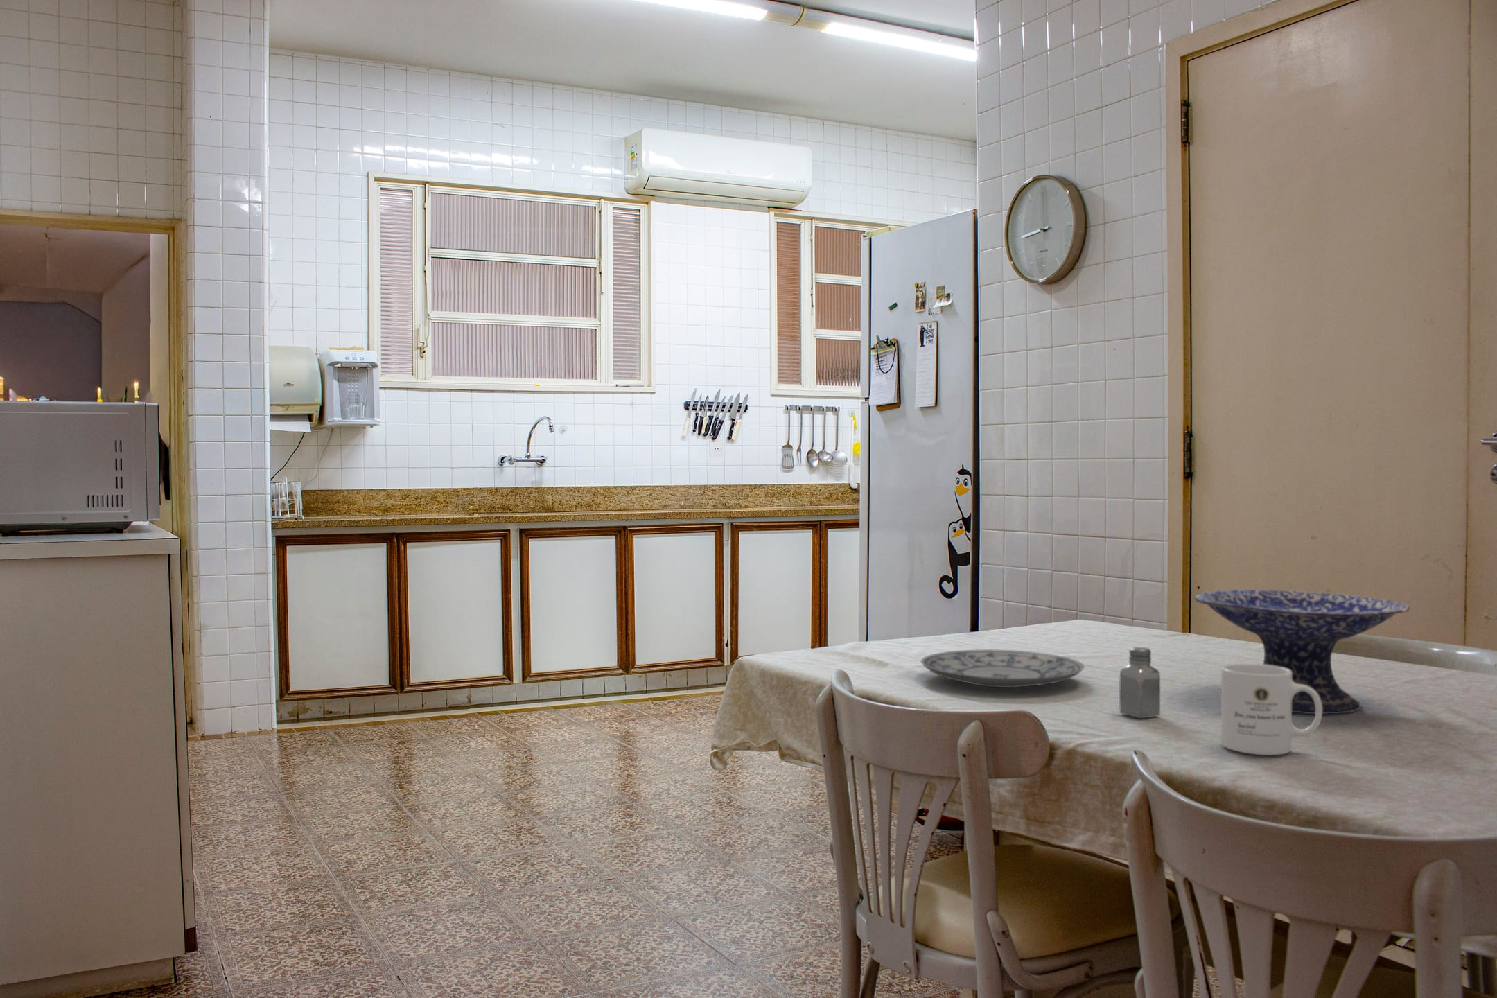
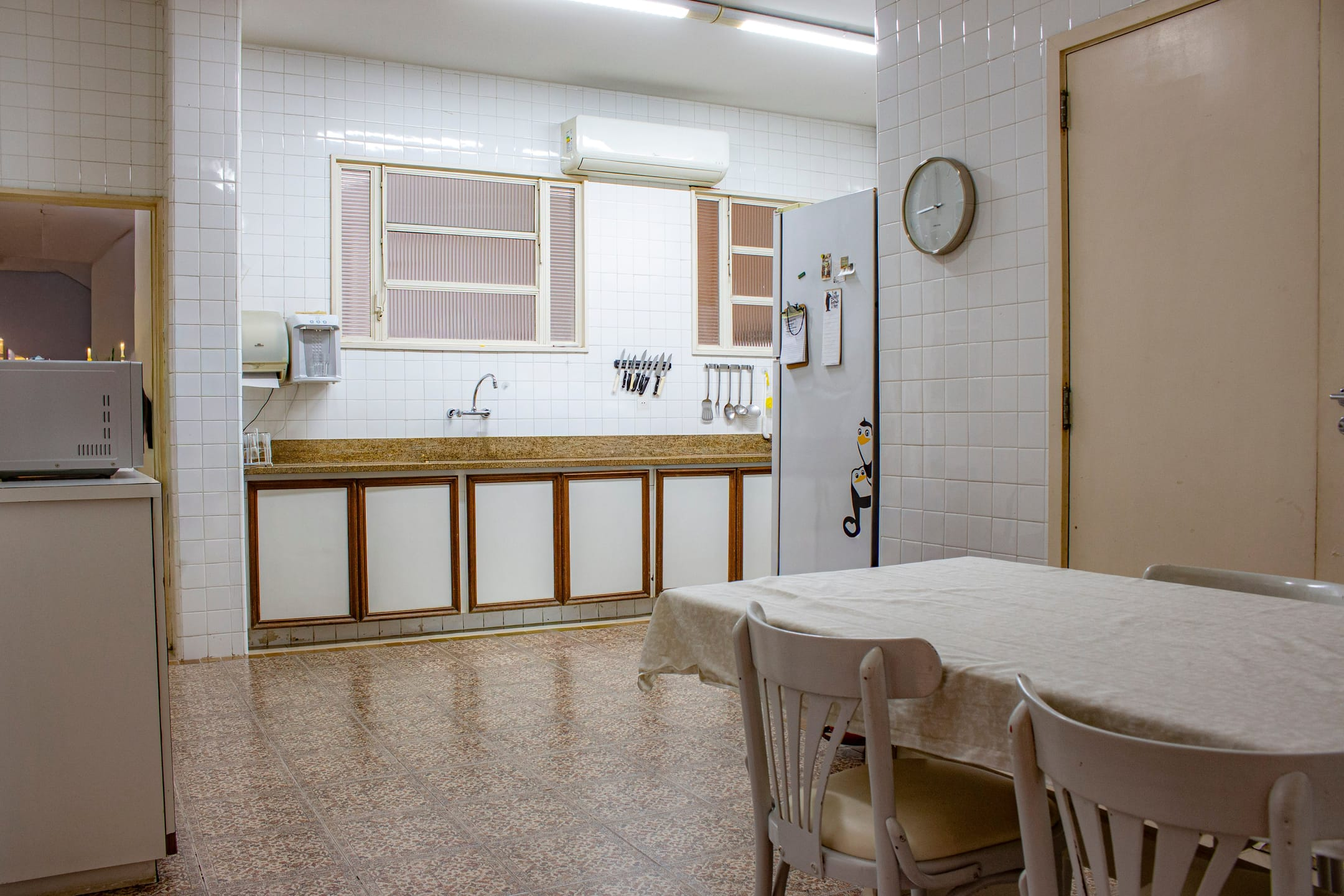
- plate [920,648,1085,688]
- decorative bowl [1194,589,1410,715]
- saltshaker [1118,647,1161,718]
- mug [1221,663,1323,756]
